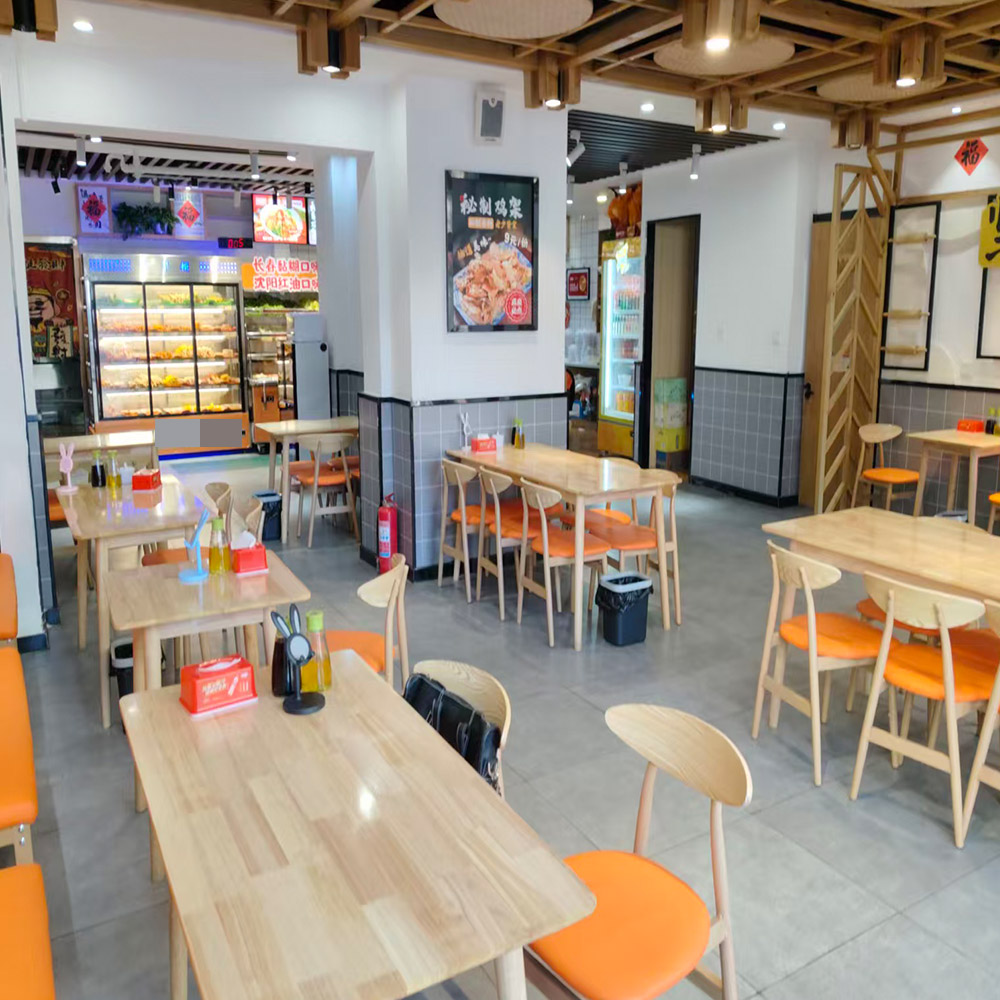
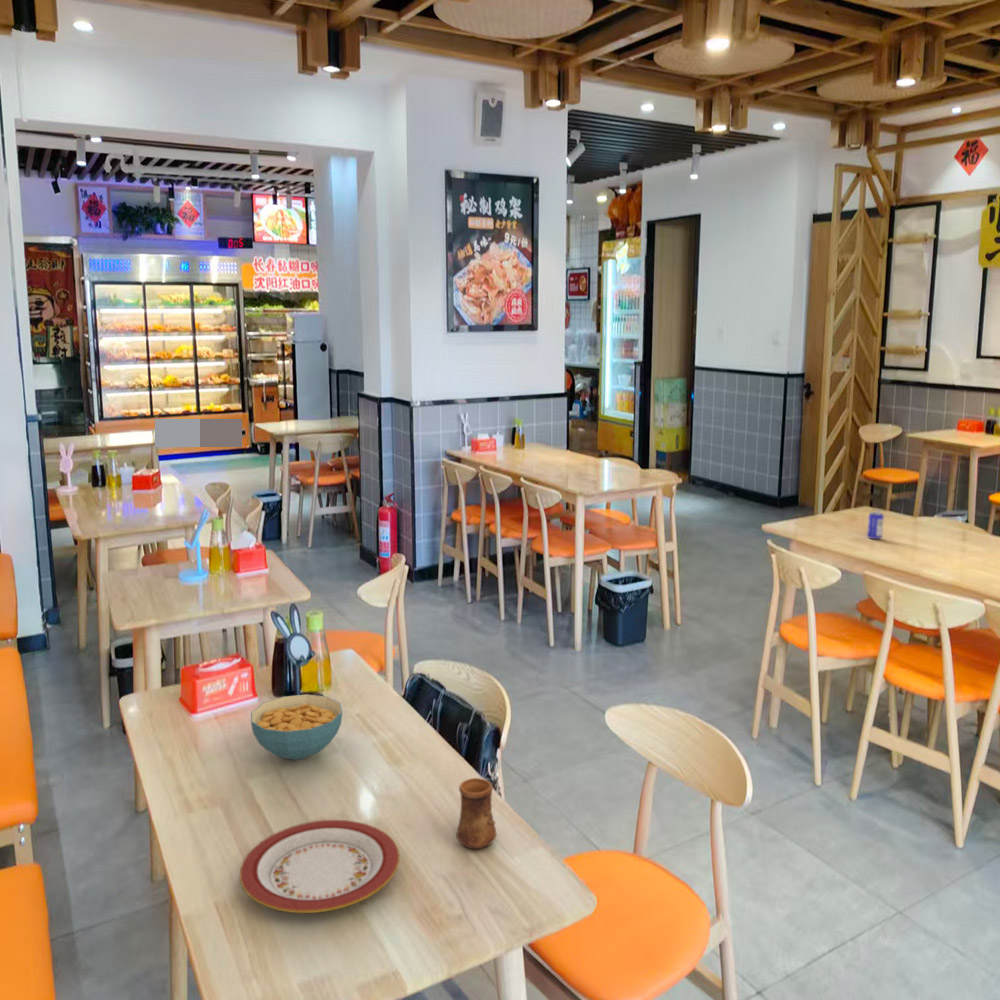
+ beer can [866,508,885,540]
+ cup [455,777,497,850]
+ cereal bowl [250,693,343,761]
+ plate [239,819,400,914]
